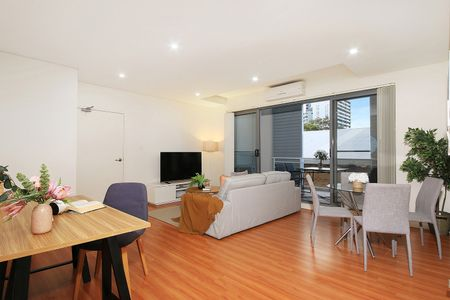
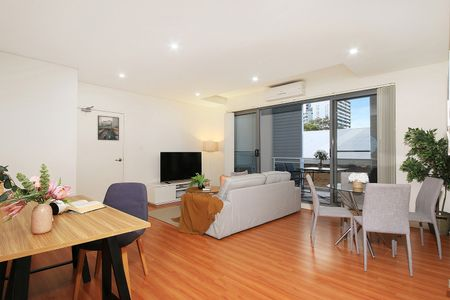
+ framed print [97,114,120,142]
